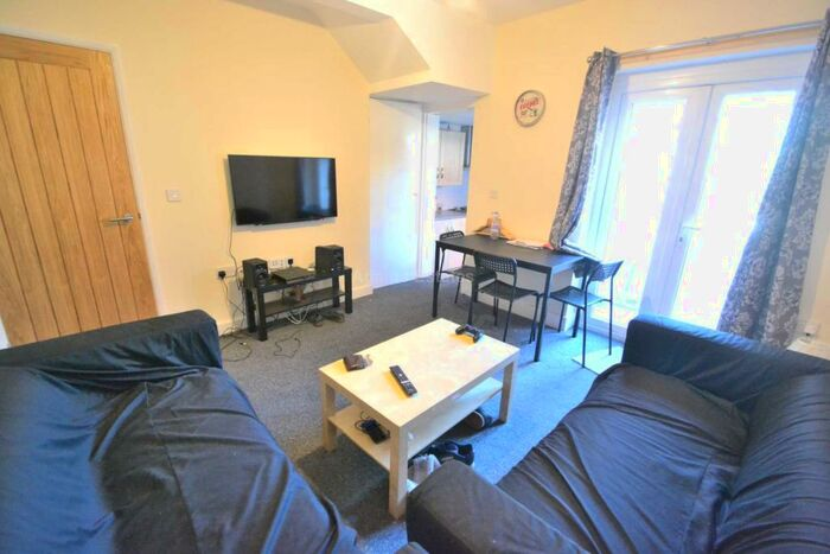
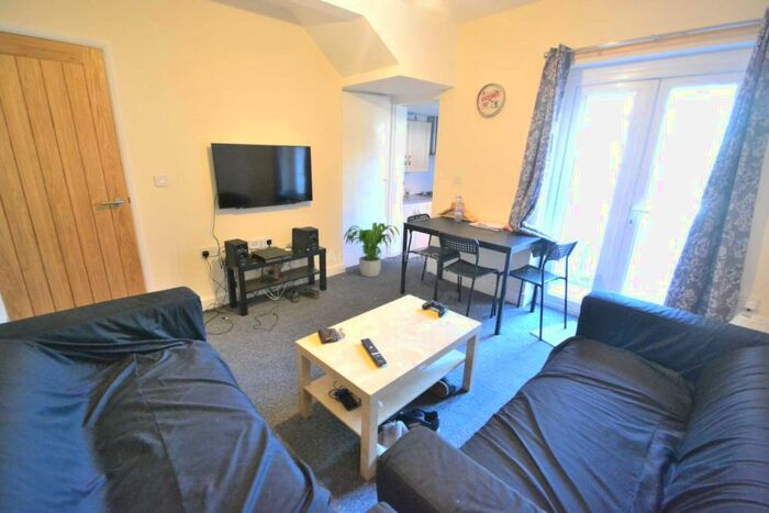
+ potted plant [343,222,401,278]
